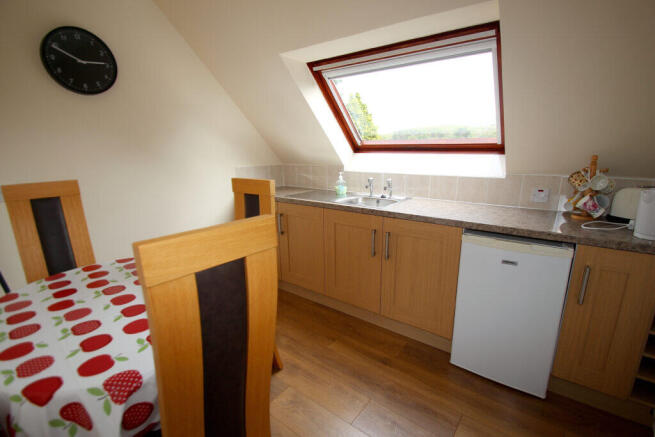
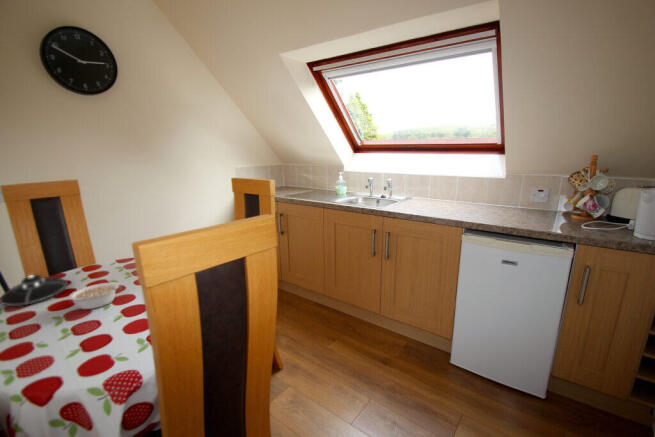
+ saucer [0,274,68,307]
+ legume [68,282,124,310]
